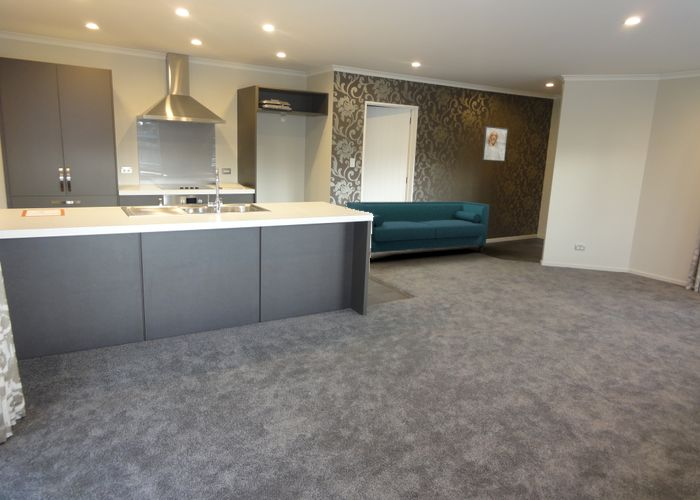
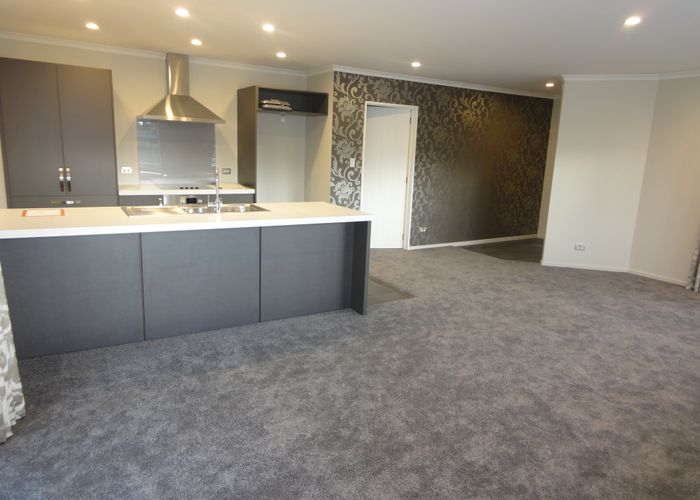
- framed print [481,125,509,163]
- sofa [345,201,491,254]
